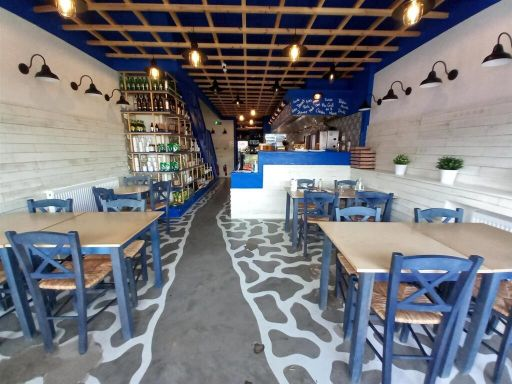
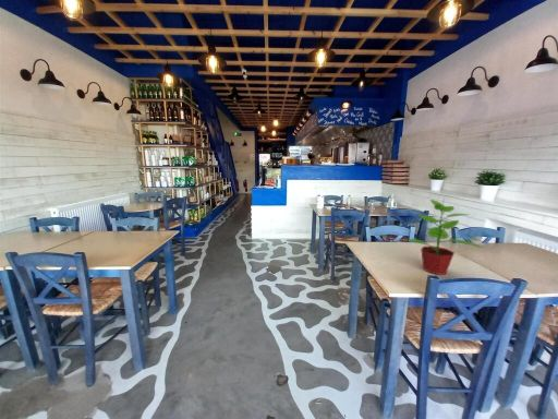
+ potted plant [407,197,484,276]
